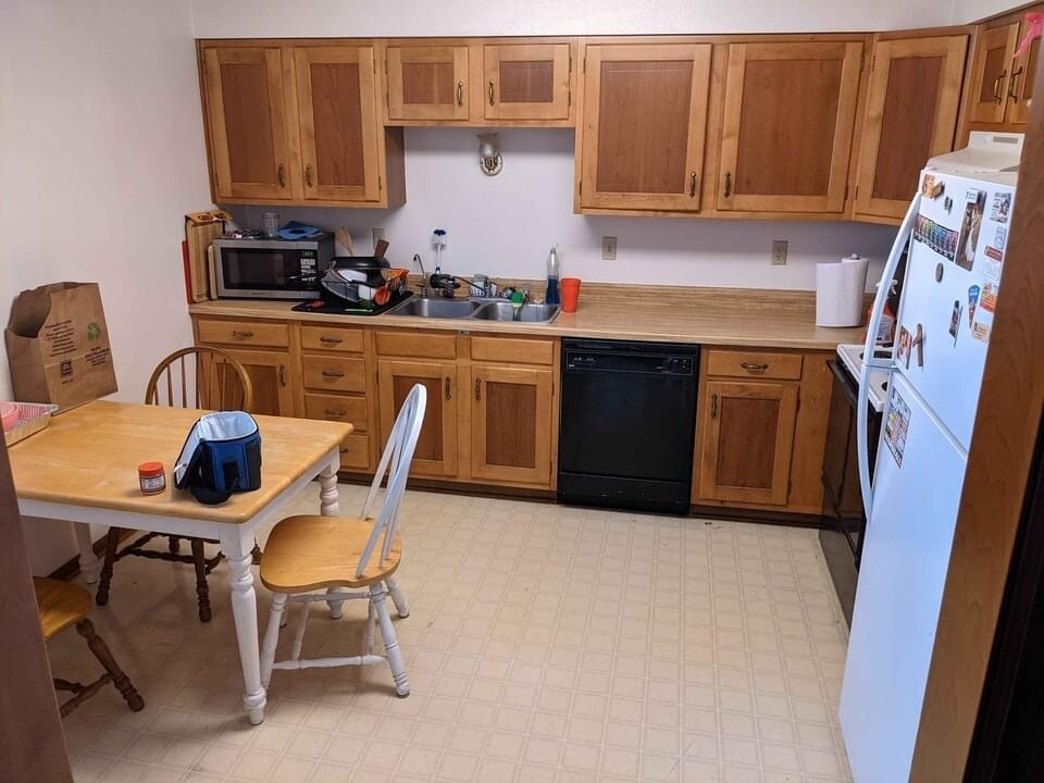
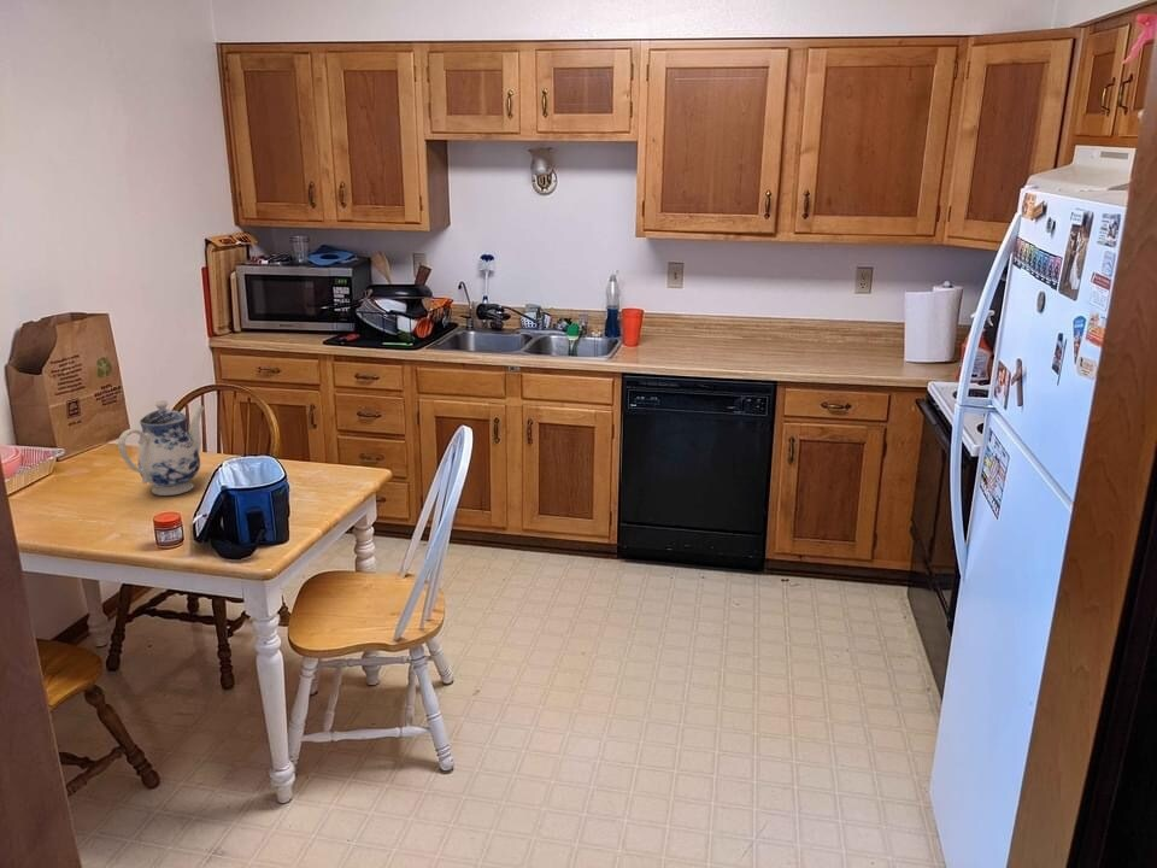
+ teapot [117,398,206,497]
